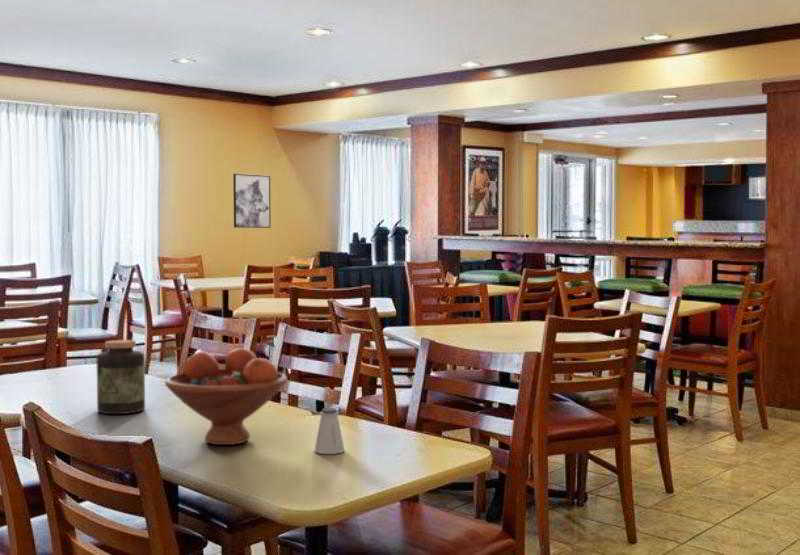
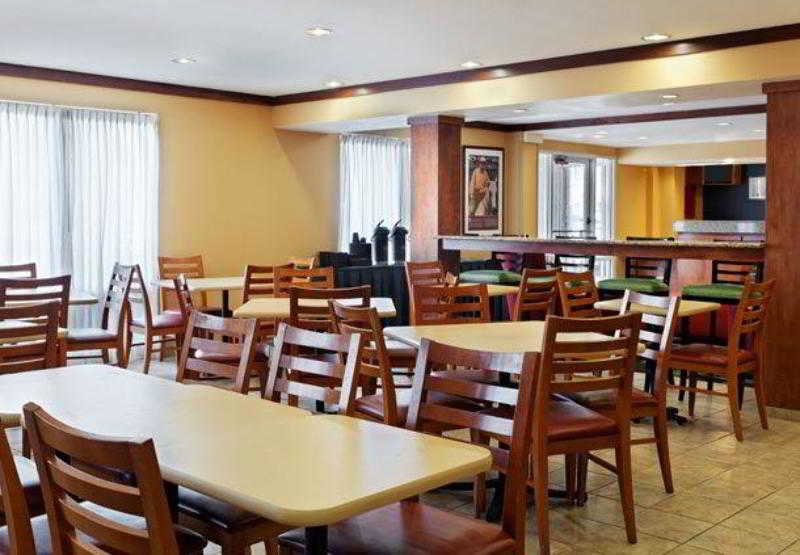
- jar [96,339,146,415]
- wall art [232,173,272,229]
- fruit bowl [164,347,288,446]
- saltshaker [313,407,346,455]
